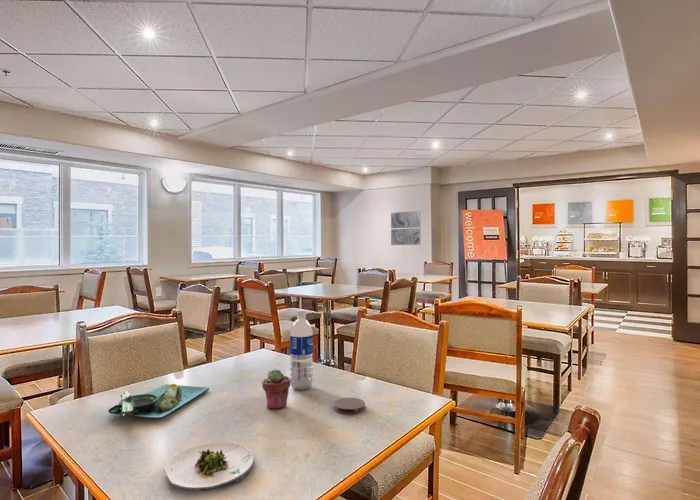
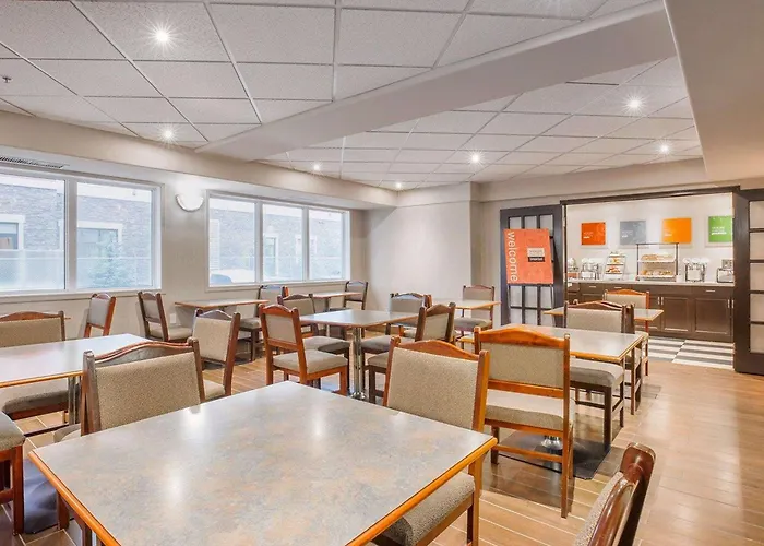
- salad plate [163,441,255,492]
- potted succulent [261,368,291,410]
- water bottle [289,309,314,391]
- coaster [333,397,366,415]
- platter [107,383,210,419]
- wall art [390,210,421,246]
